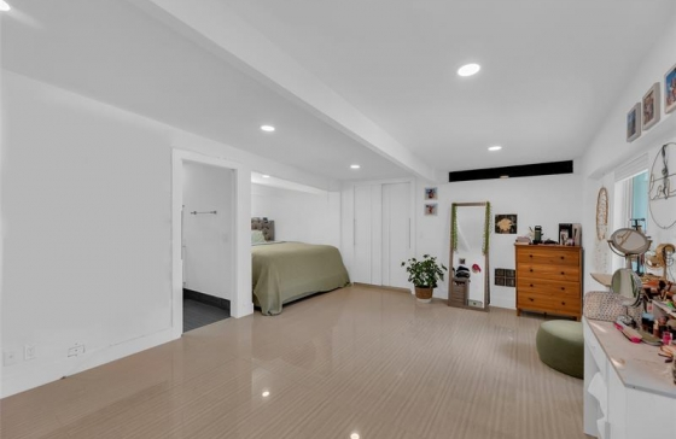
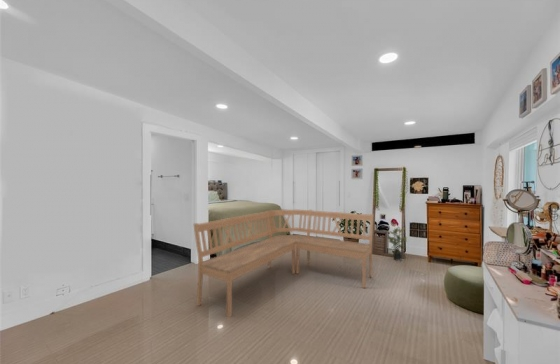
+ potted plant [386,226,408,262]
+ bench [193,208,374,318]
